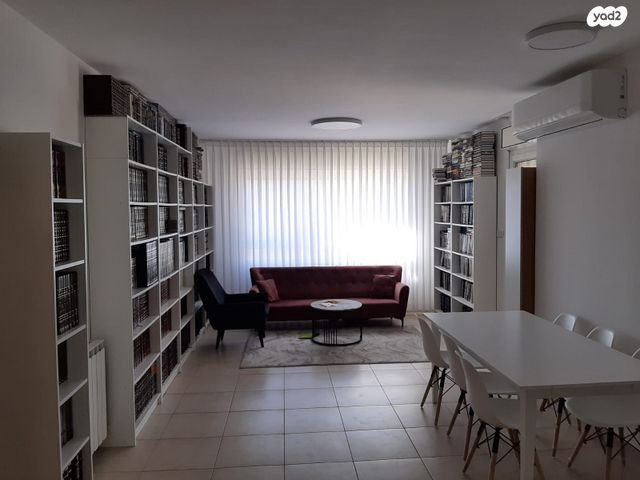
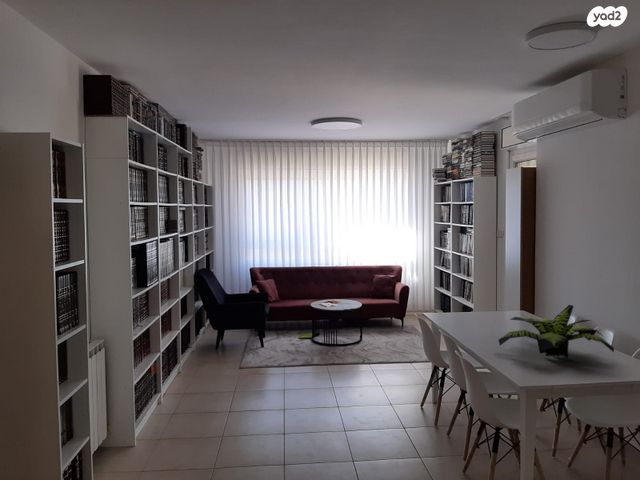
+ plant [497,304,615,359]
